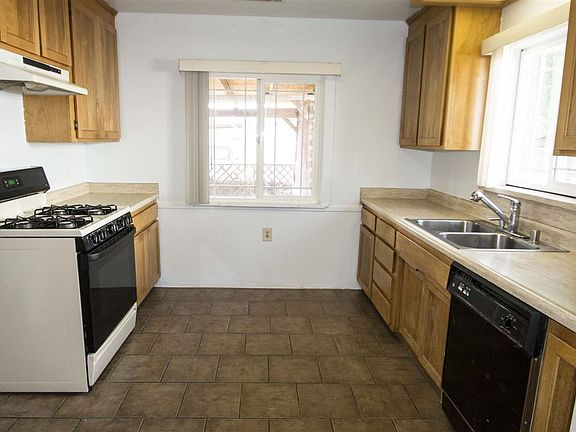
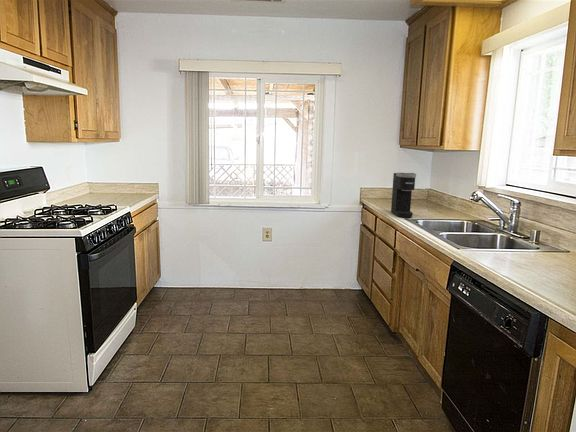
+ coffee maker [390,172,417,219]
